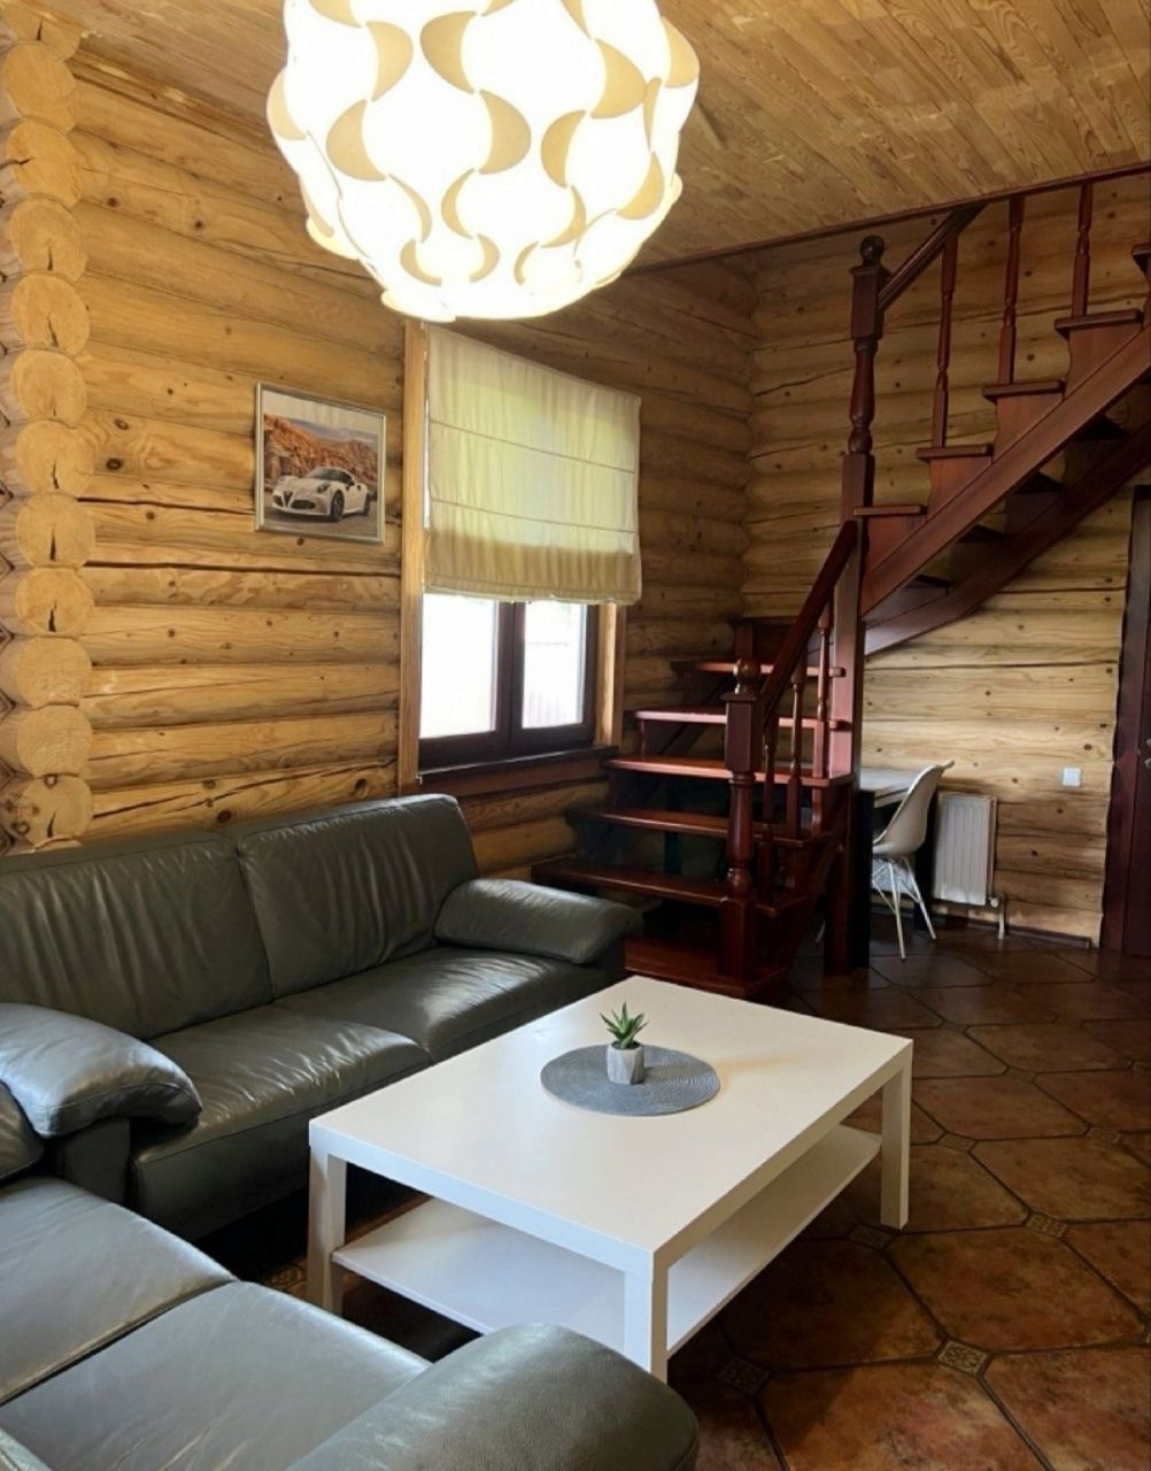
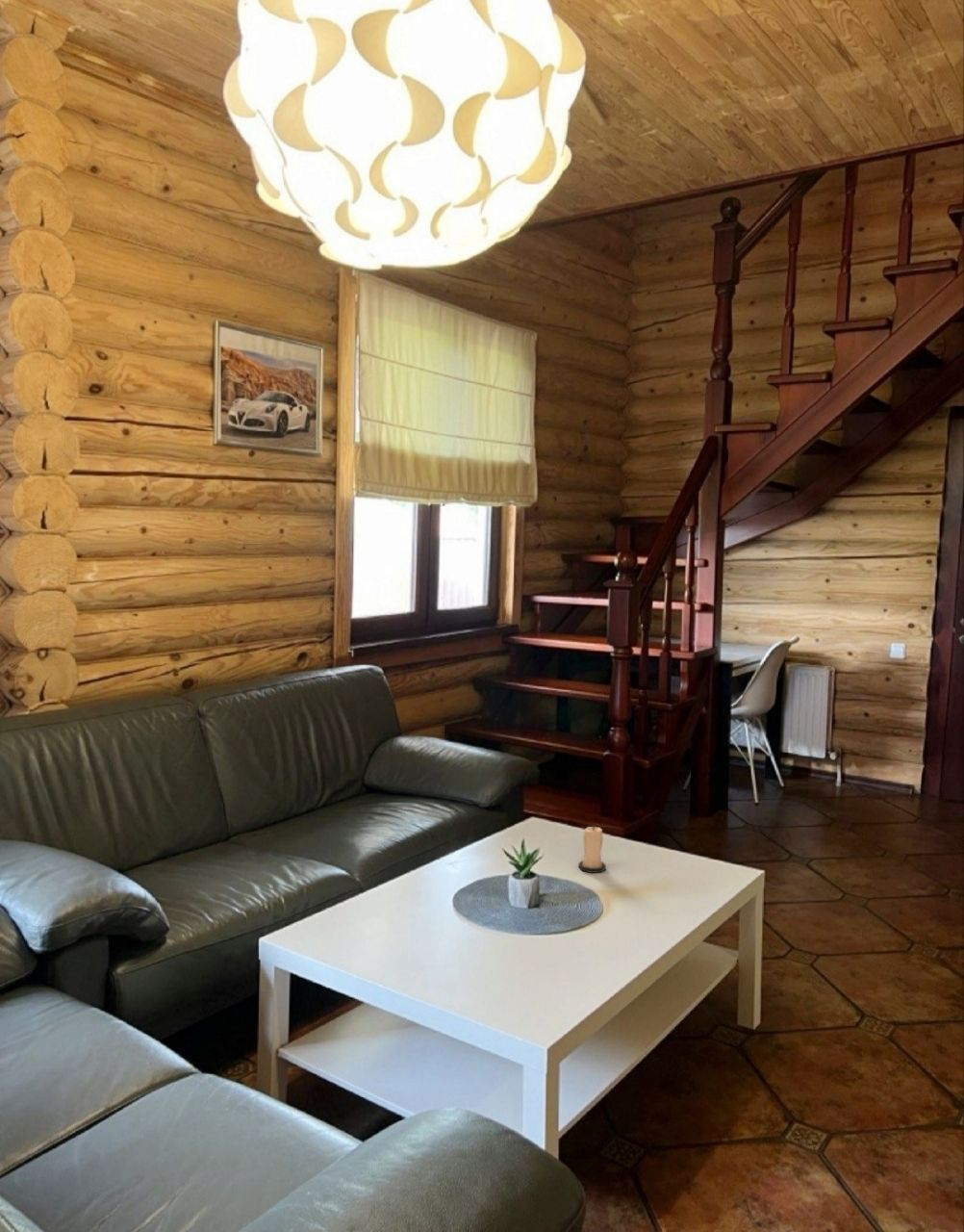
+ candle [577,824,607,874]
